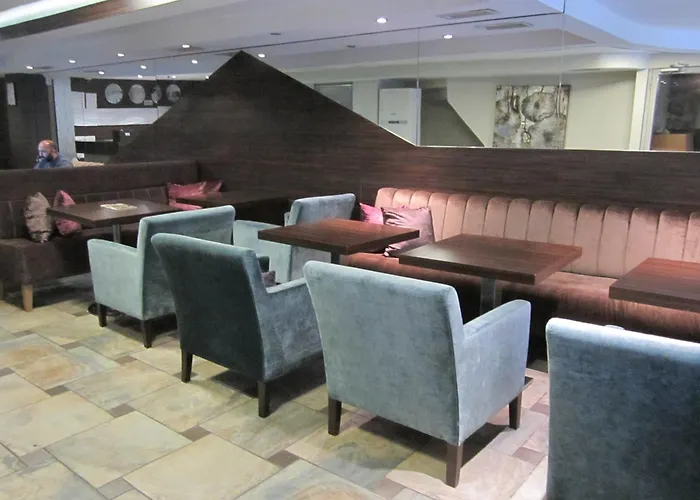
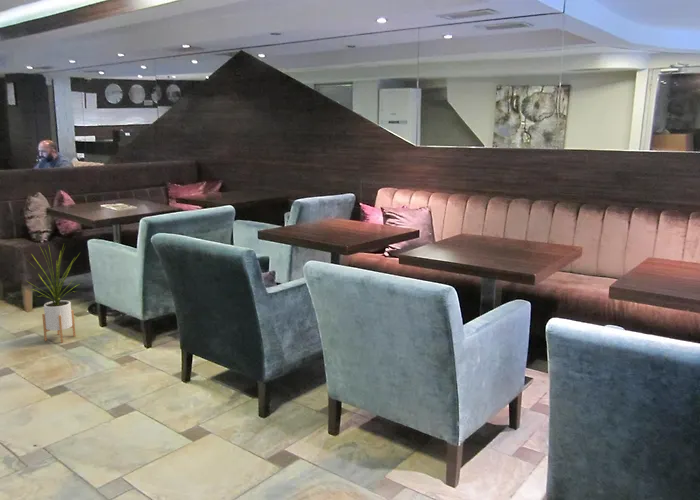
+ house plant [26,243,81,343]
